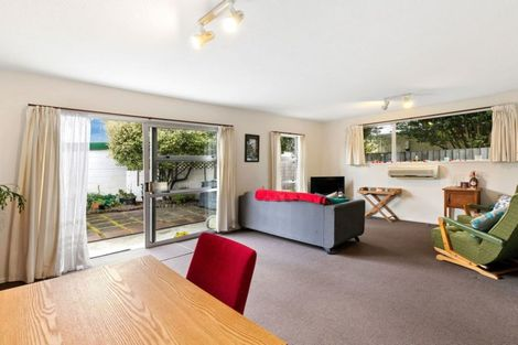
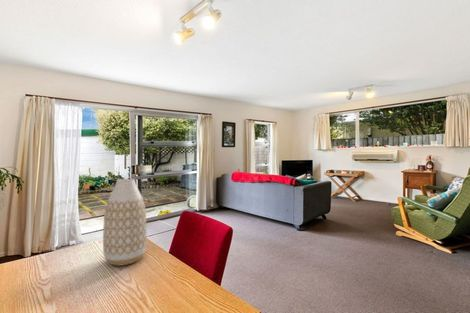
+ vase [102,178,148,267]
